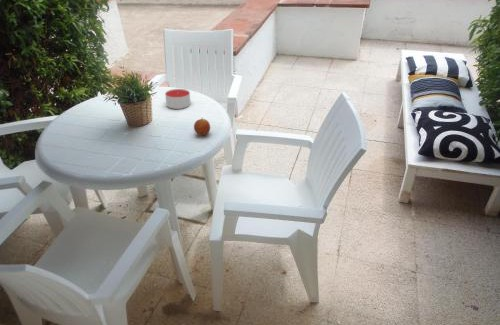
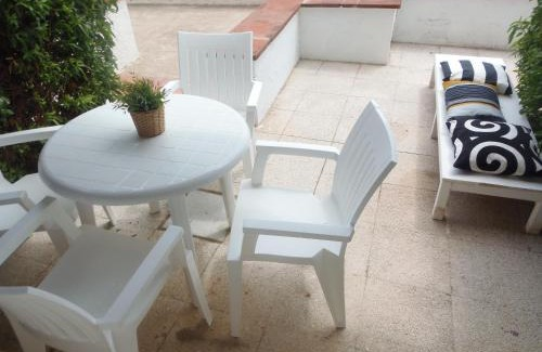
- fruit [193,118,211,137]
- candle [164,88,191,110]
